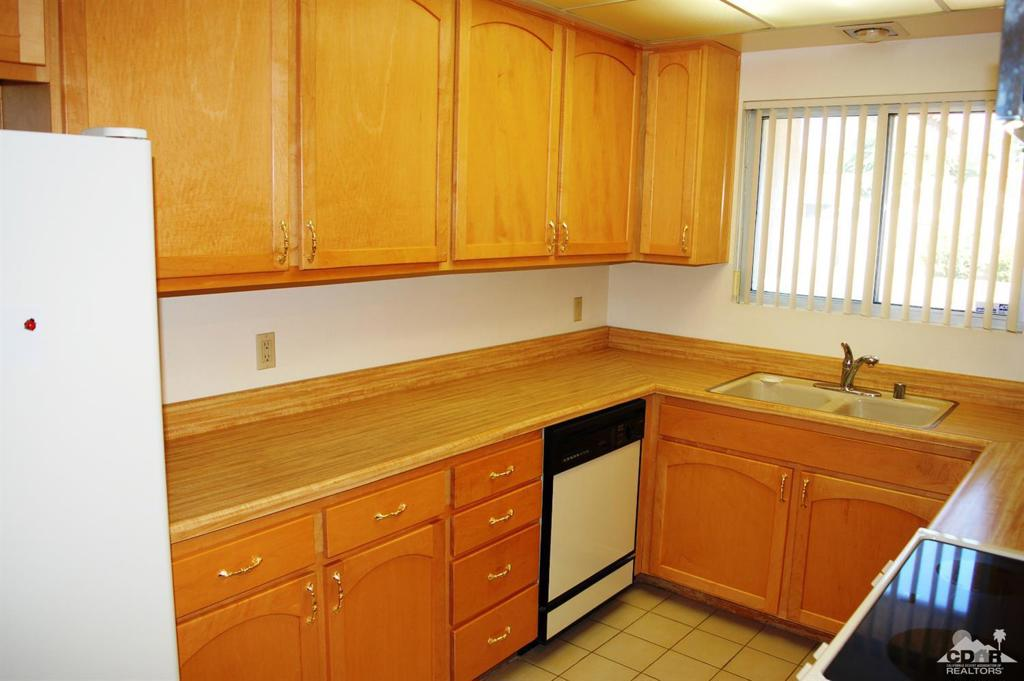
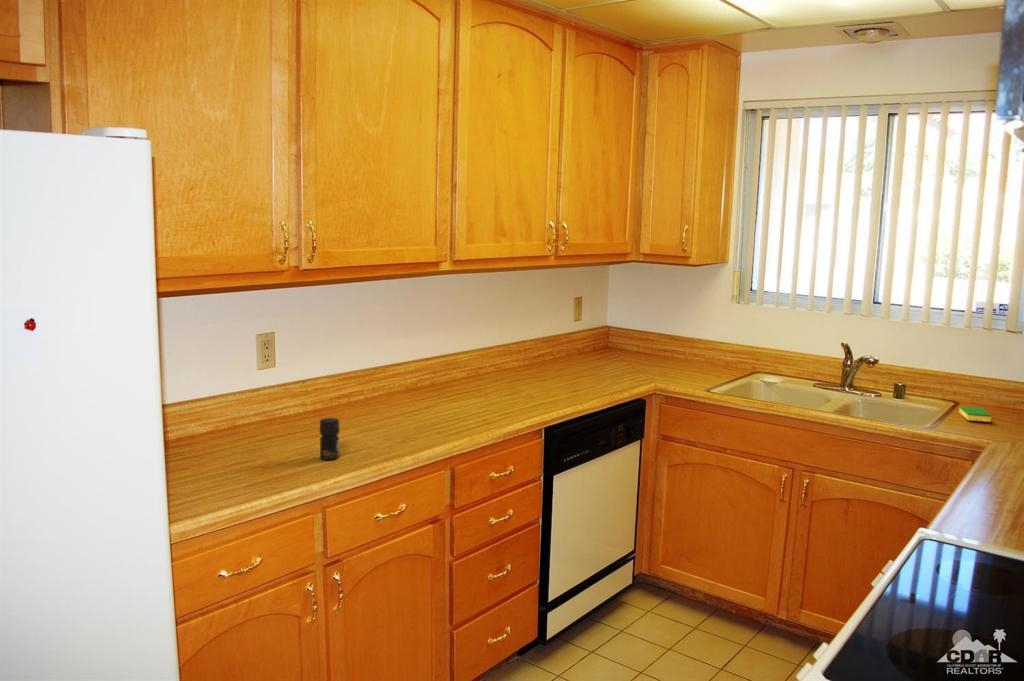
+ jar [319,417,340,461]
+ dish sponge [958,405,992,423]
